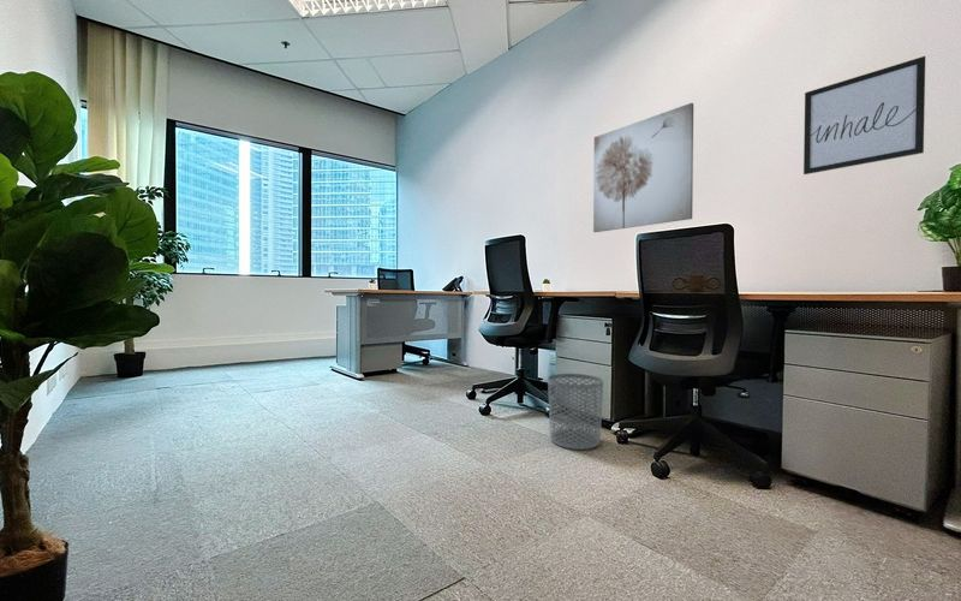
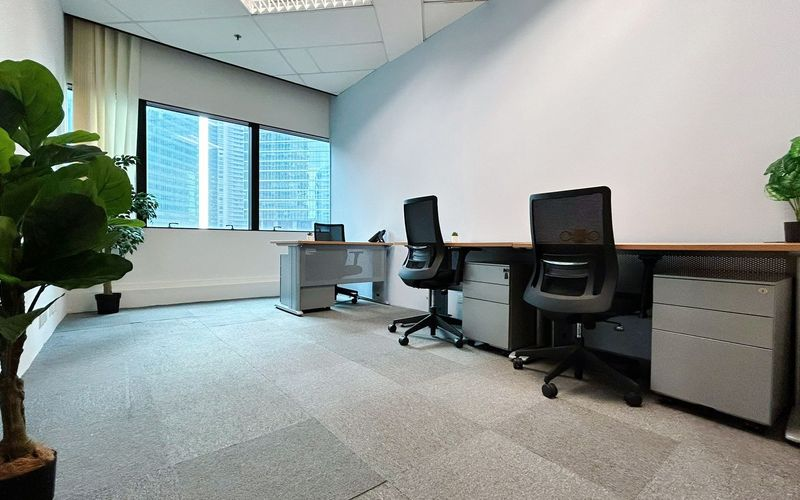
- wall art [802,55,926,175]
- waste bin [547,373,604,451]
- wall art [592,102,694,233]
